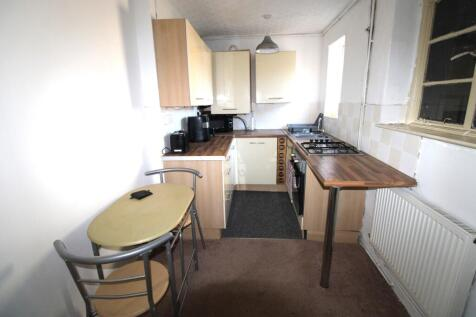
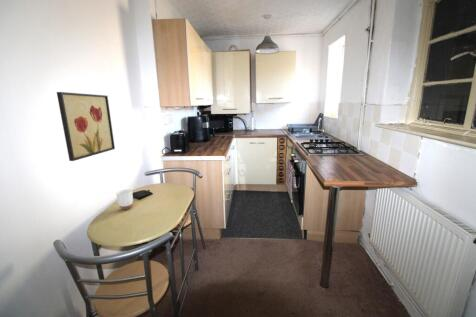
+ wall art [56,91,116,162]
+ mug [115,188,134,211]
